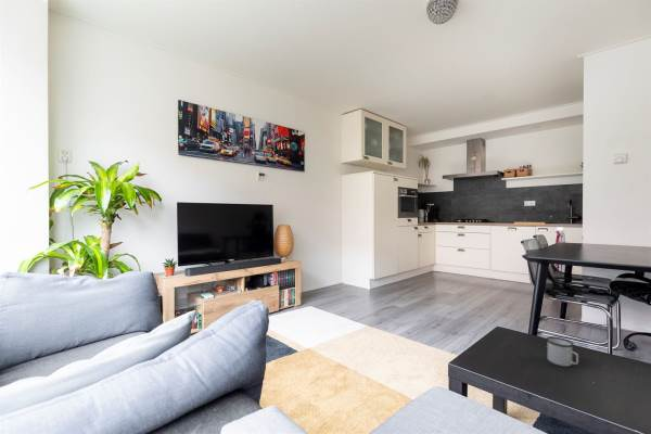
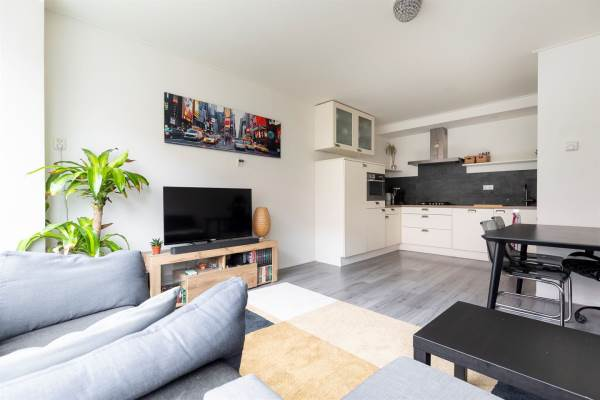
- mug [545,335,579,368]
